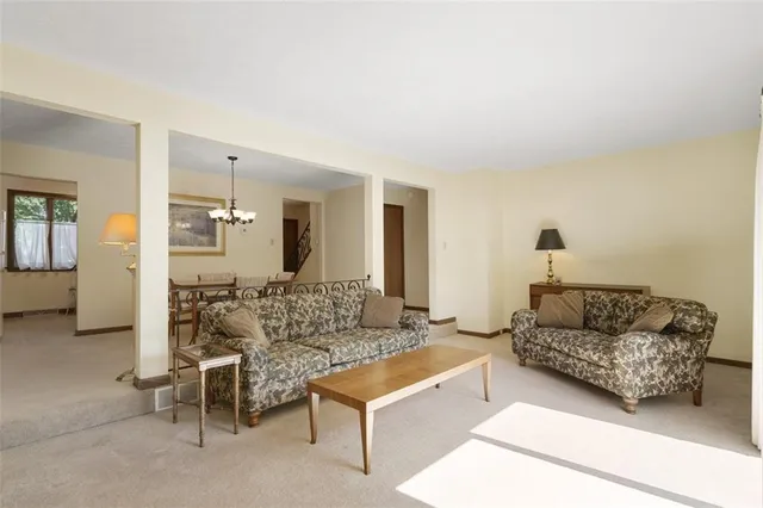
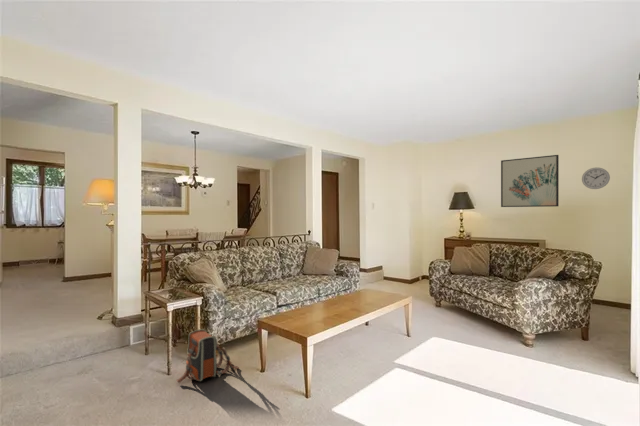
+ wall art [500,154,560,208]
+ wall clock [581,167,611,190]
+ backpack [176,329,240,384]
